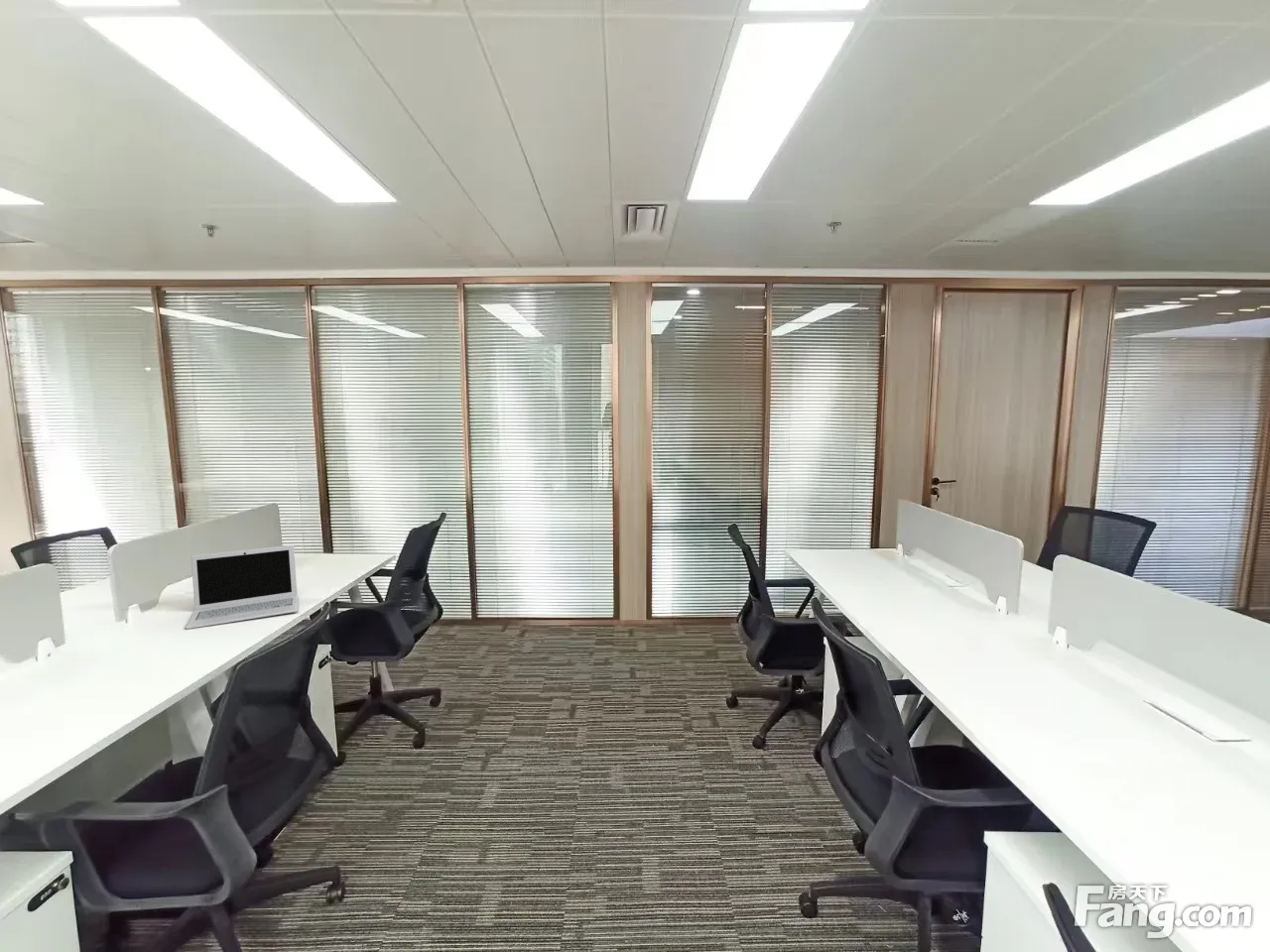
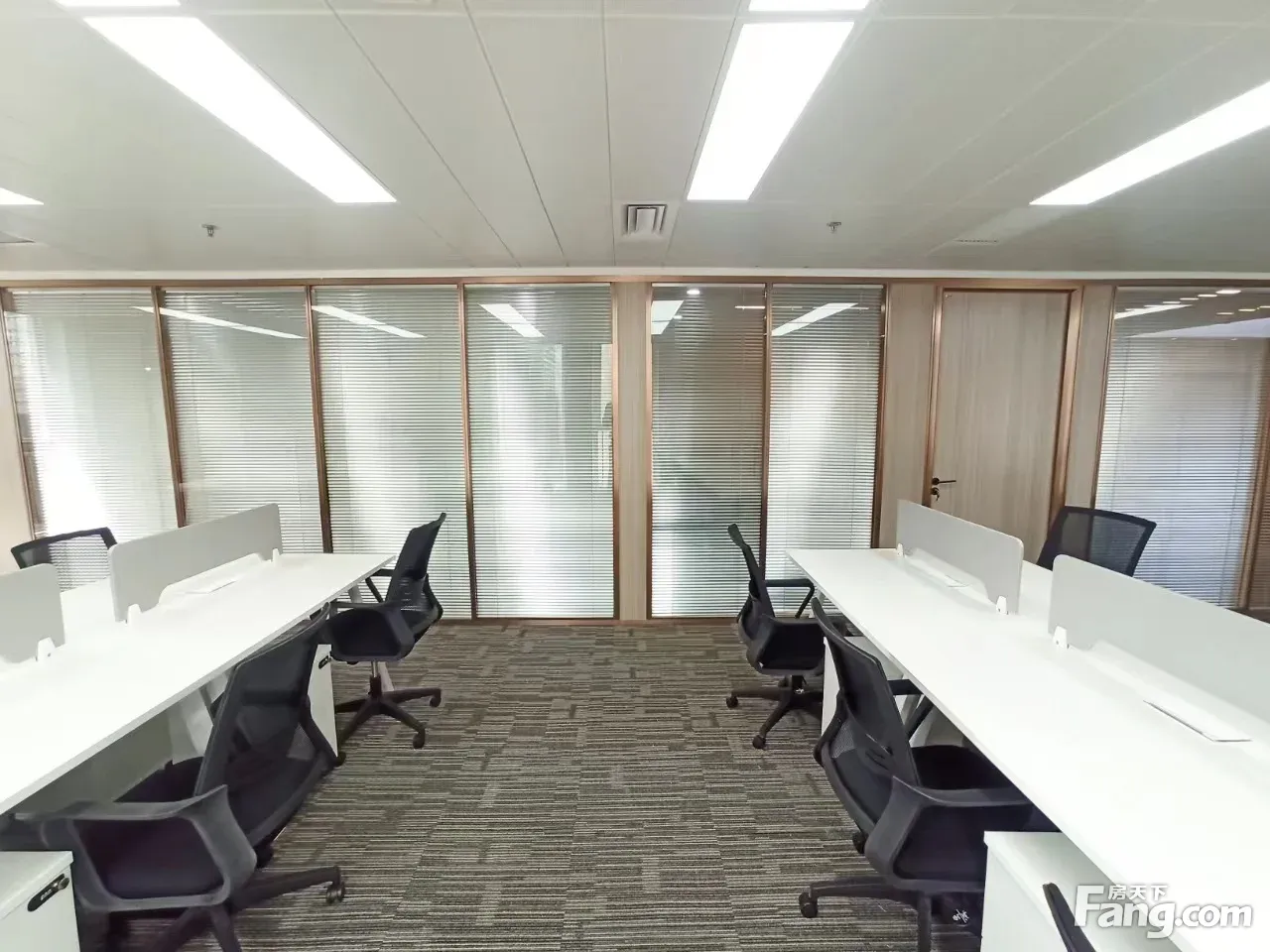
- laptop [184,544,300,631]
